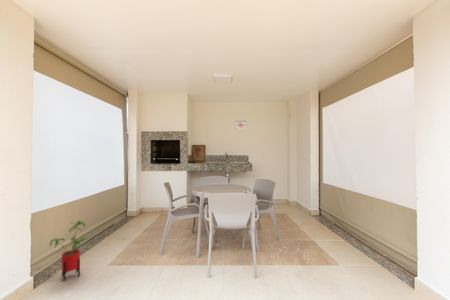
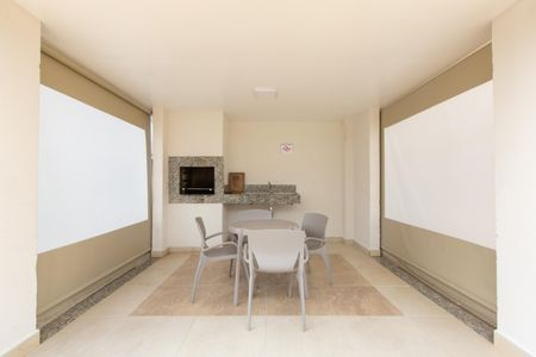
- house plant [49,220,90,282]
